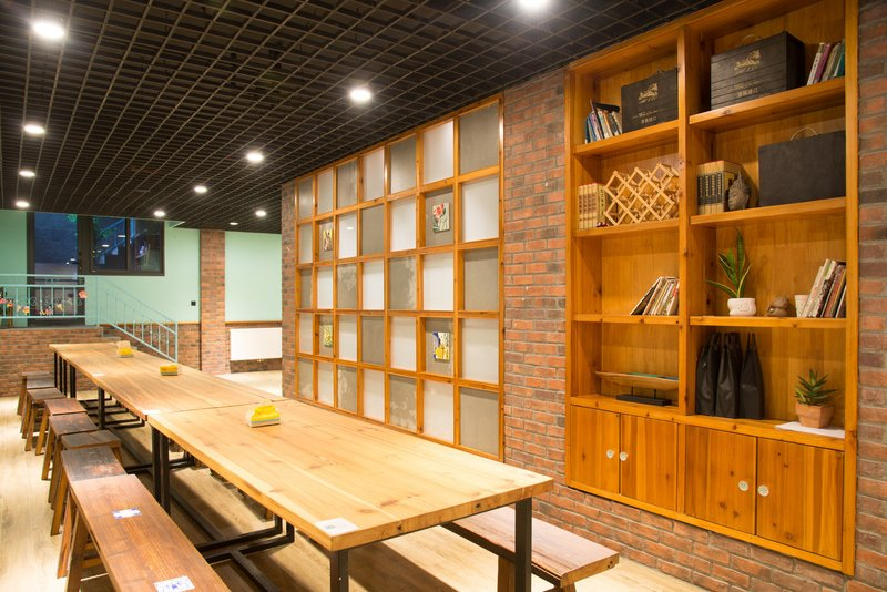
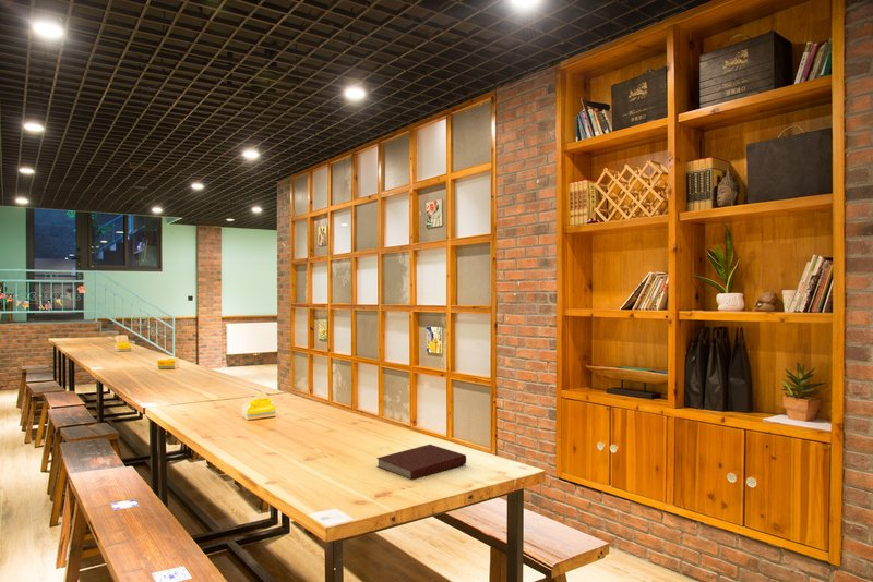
+ notebook [375,444,467,481]
